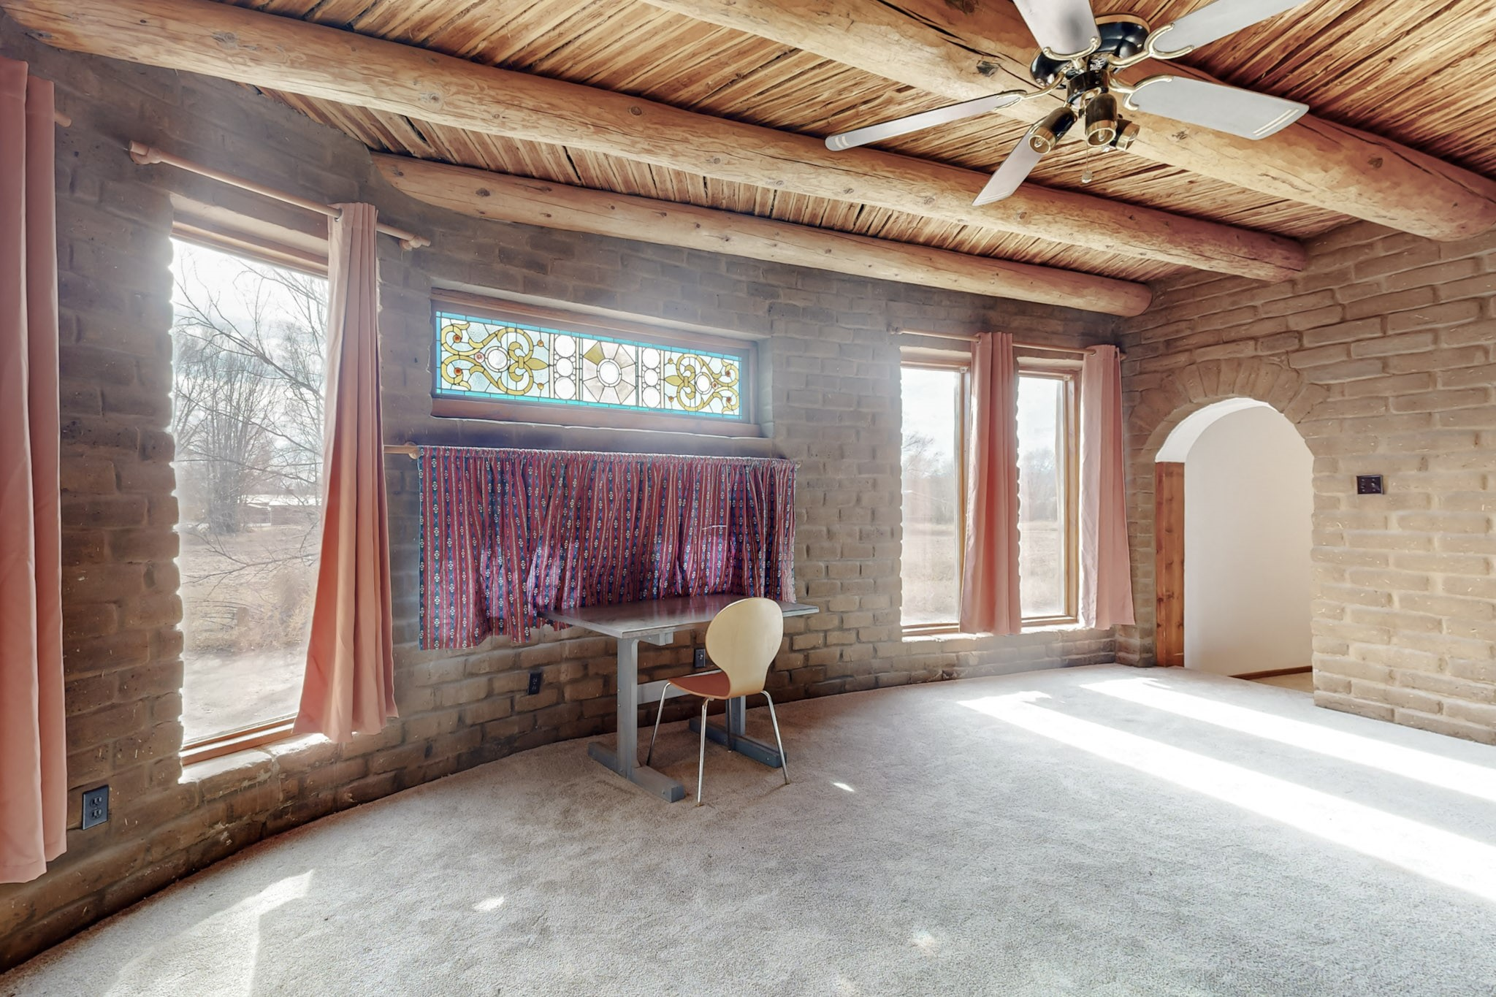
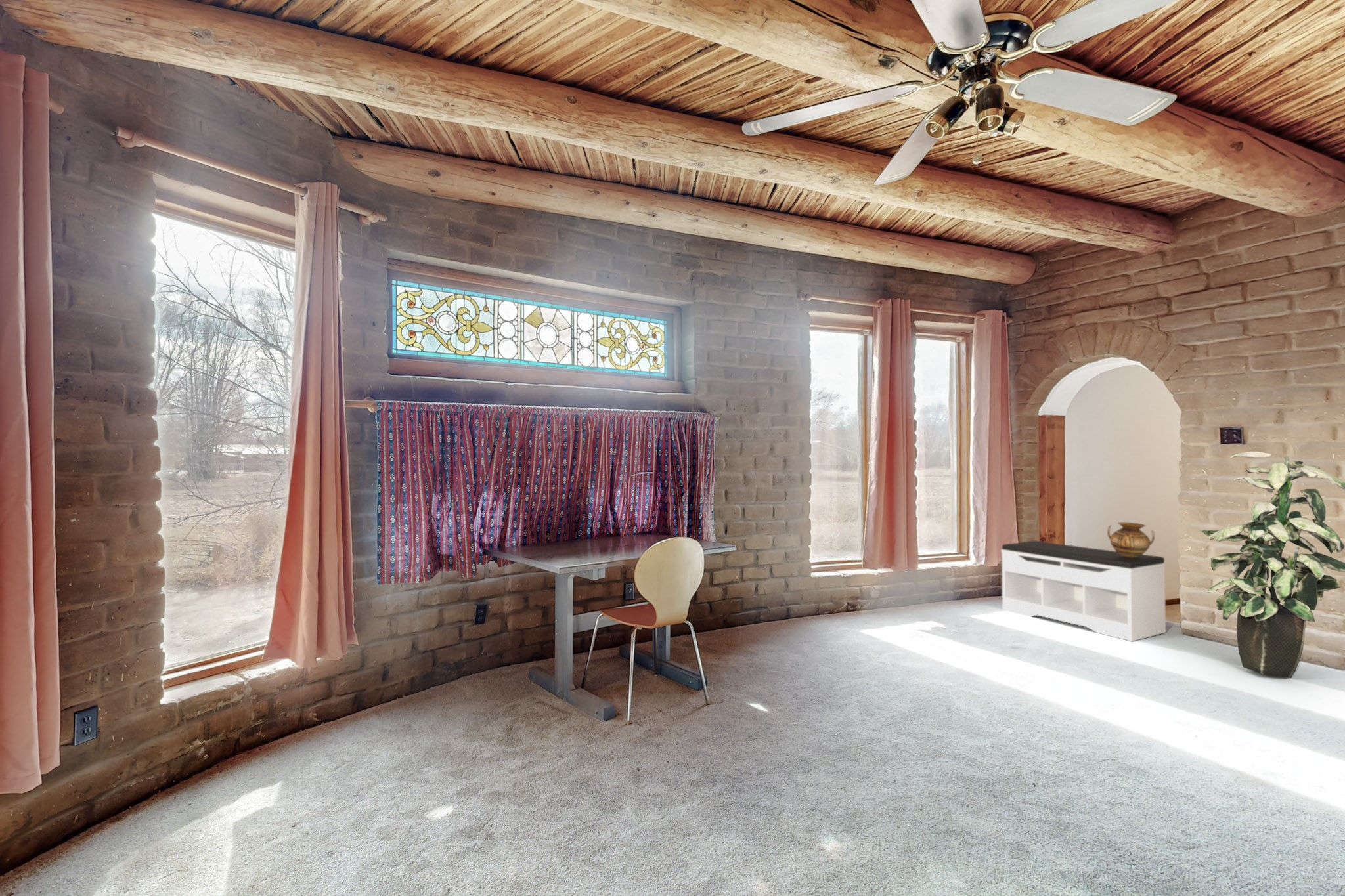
+ bench [1000,540,1166,642]
+ indoor plant [1199,451,1345,679]
+ ceramic pot [1107,521,1155,557]
